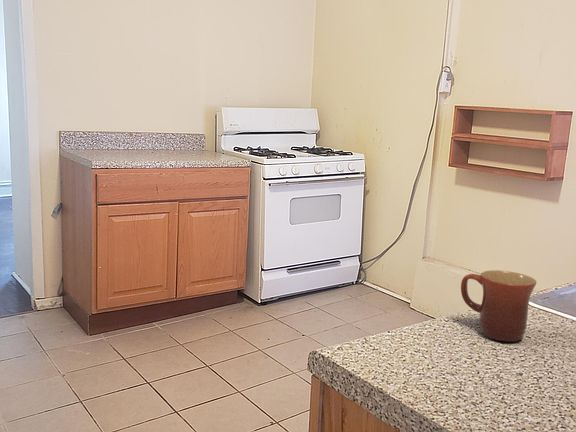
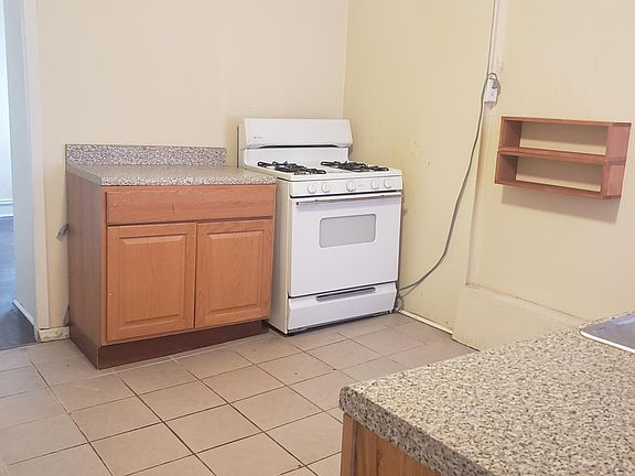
- mug [460,269,538,343]
